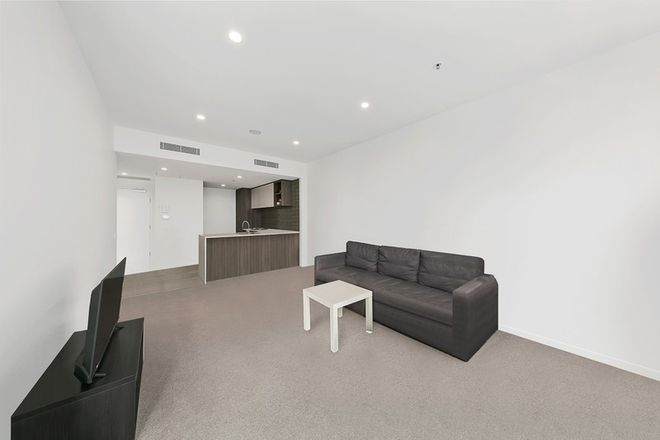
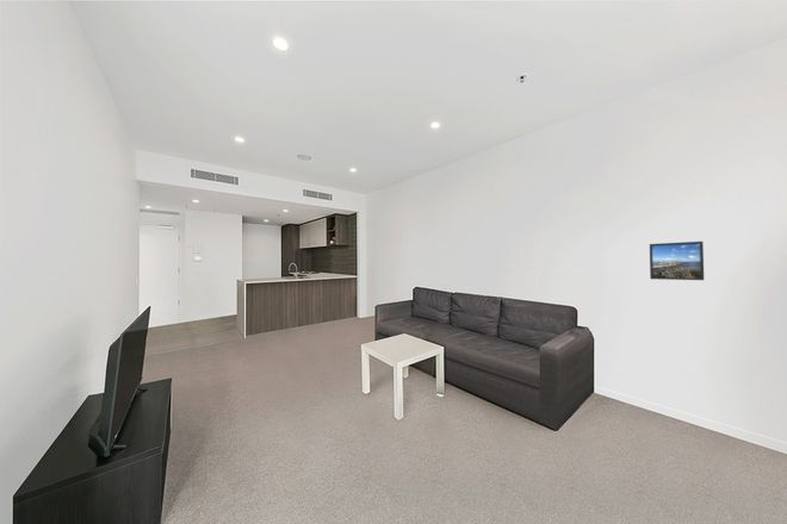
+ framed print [649,241,705,281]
